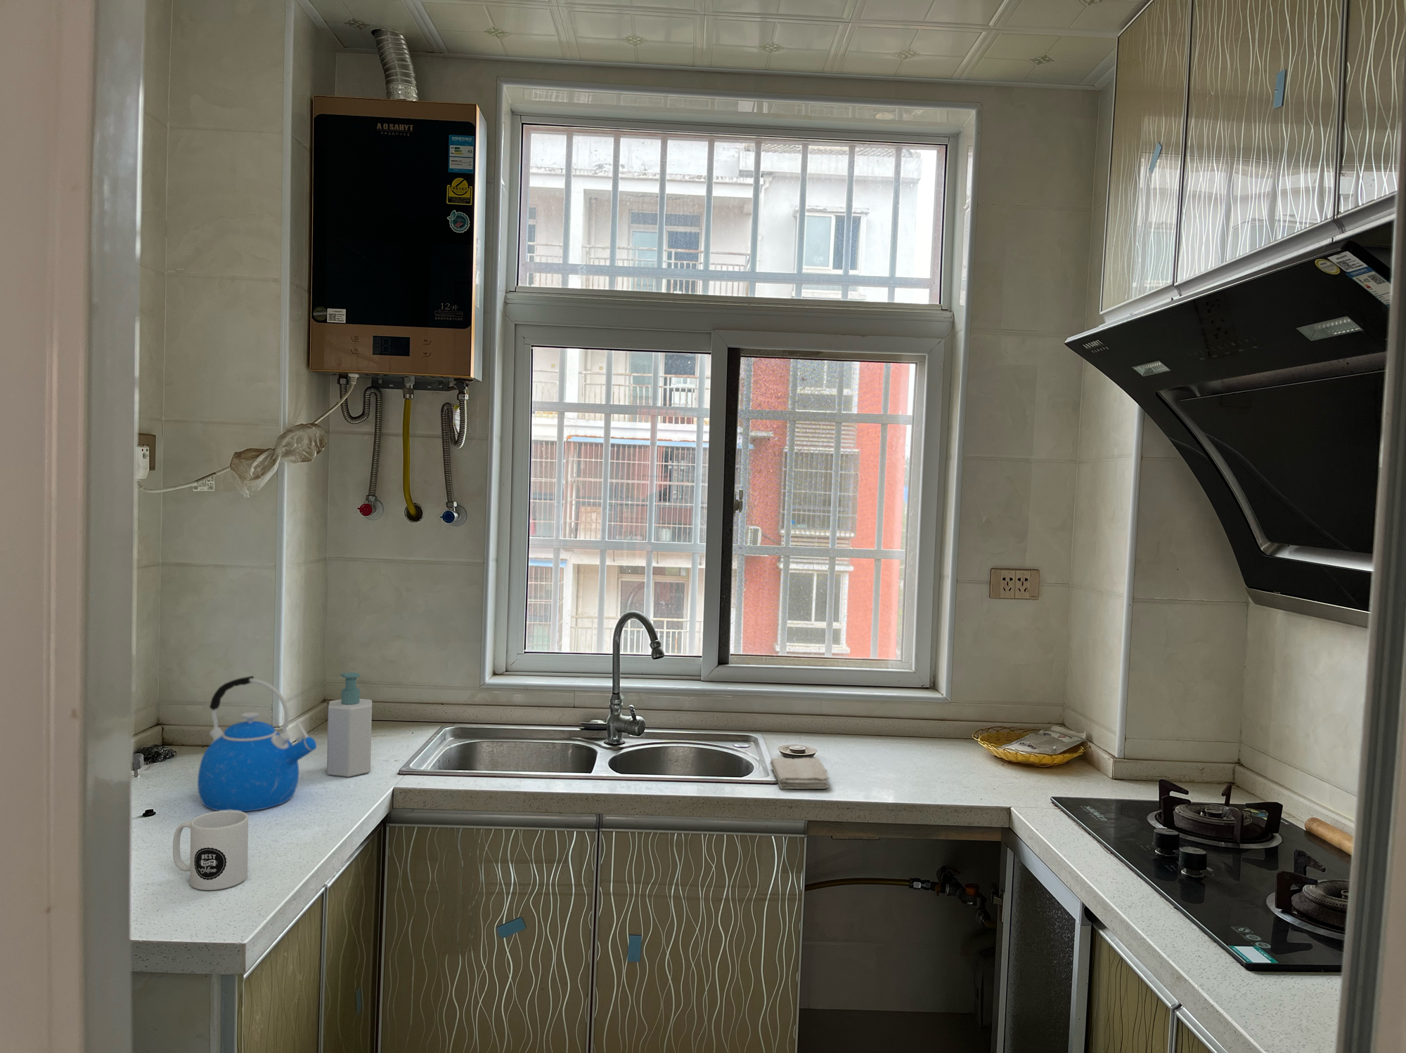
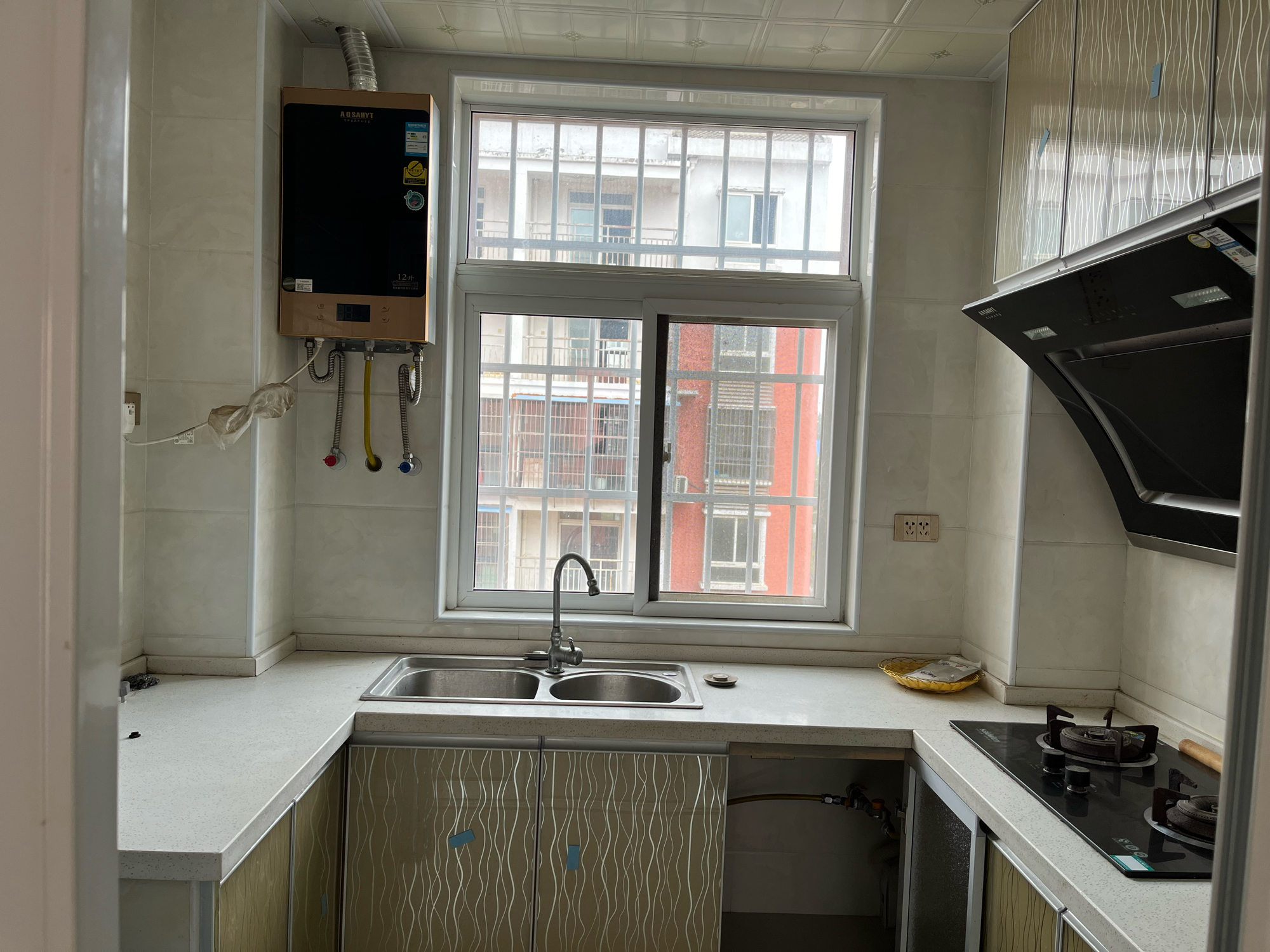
- kettle [197,676,317,812]
- washcloth [769,757,830,790]
- mug [173,810,249,890]
- soap bottle [327,671,373,778]
